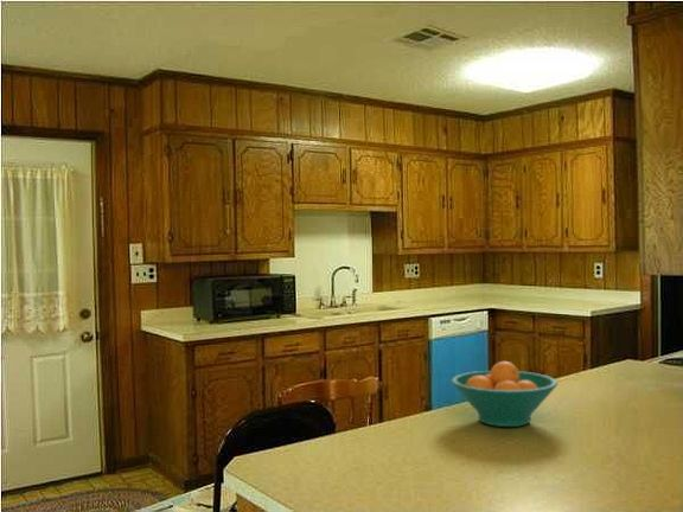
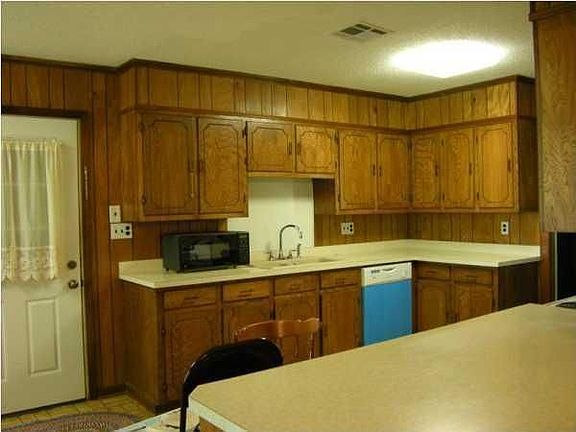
- fruit bowl [451,360,558,428]
